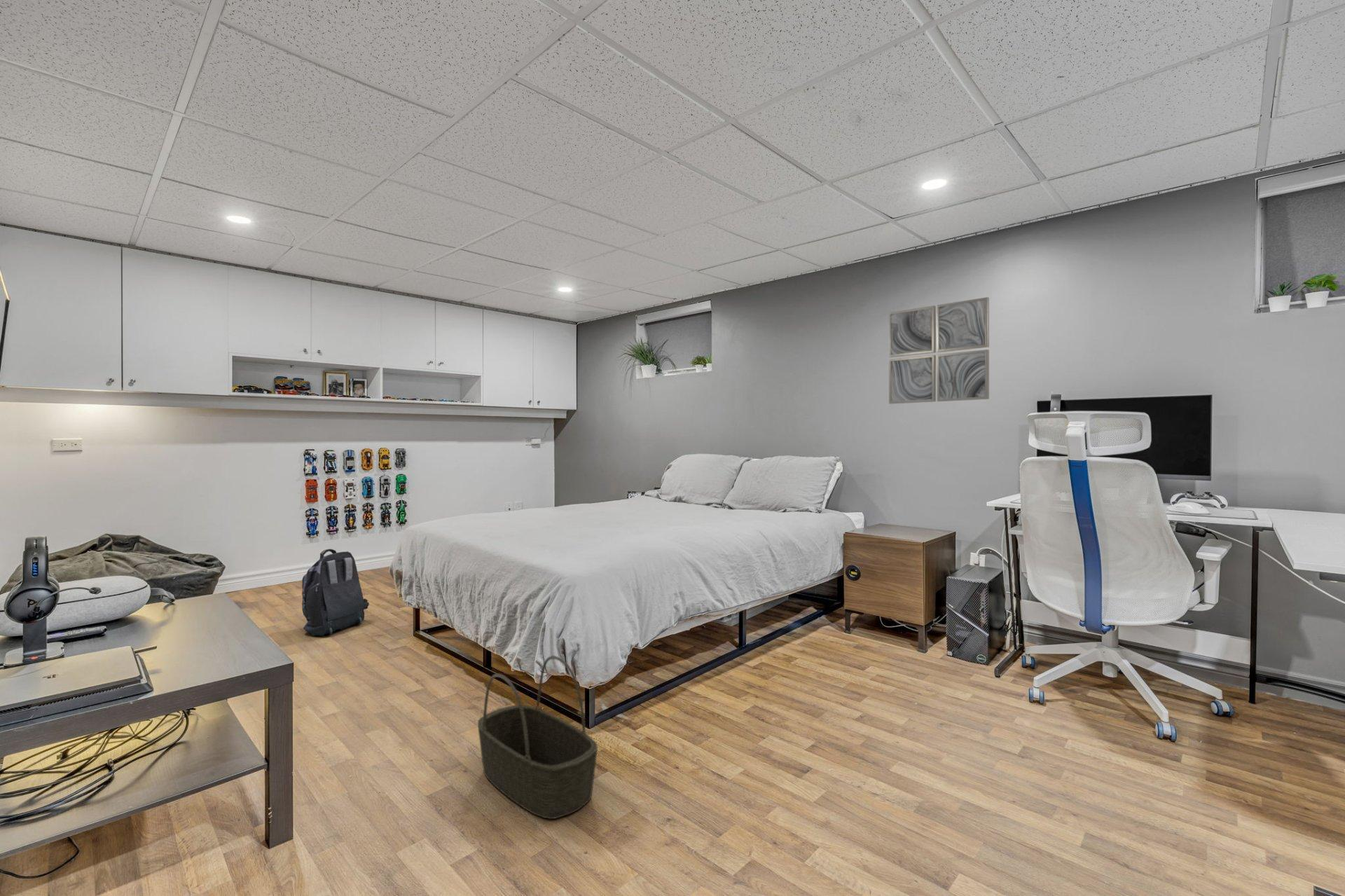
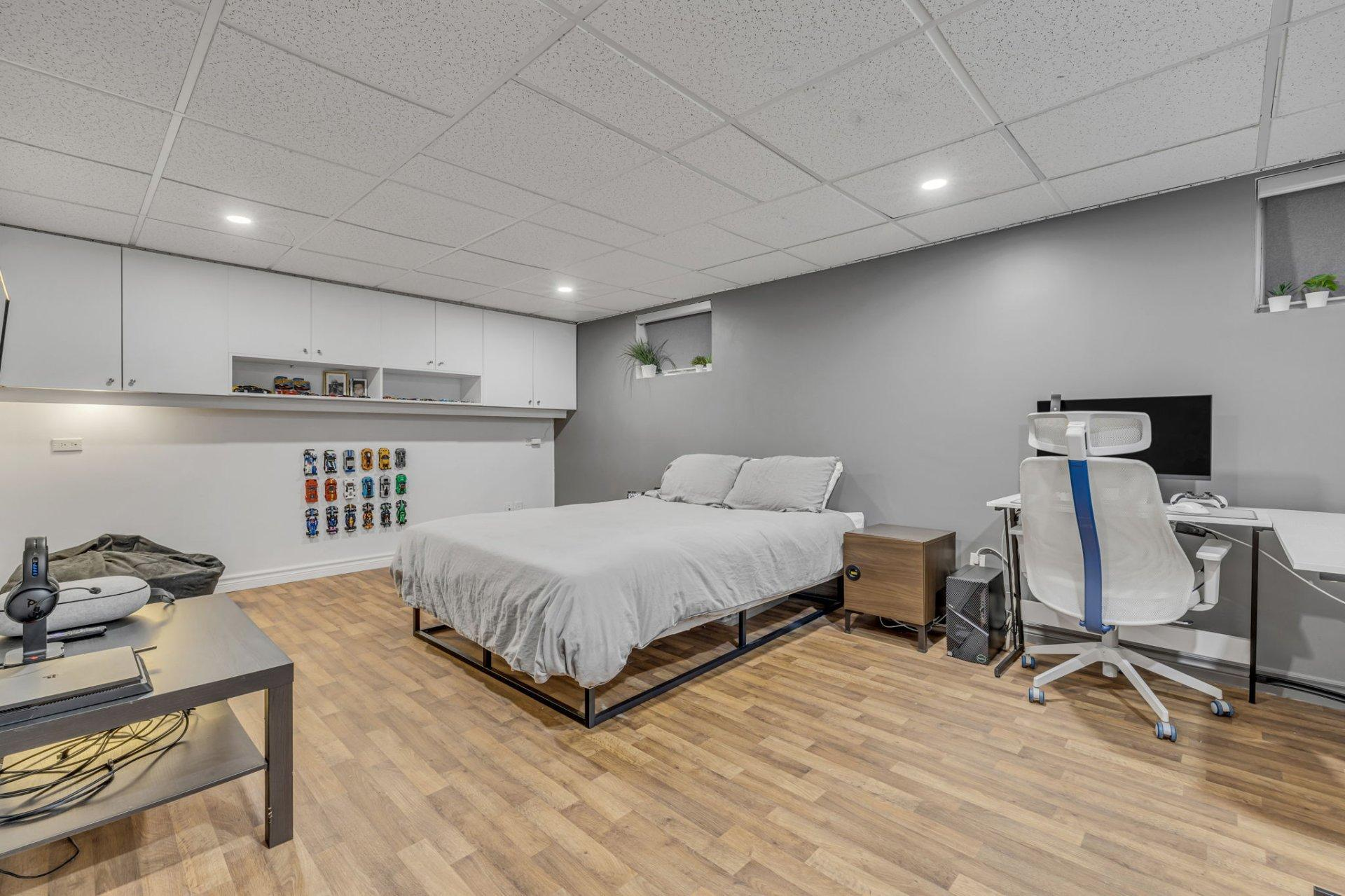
- basket [477,655,598,820]
- backpack [301,549,370,637]
- wall art [888,296,990,405]
